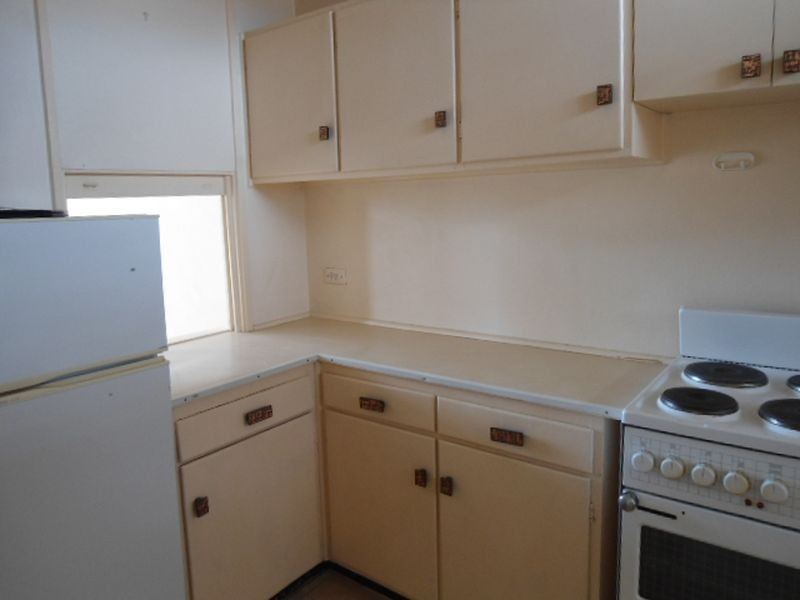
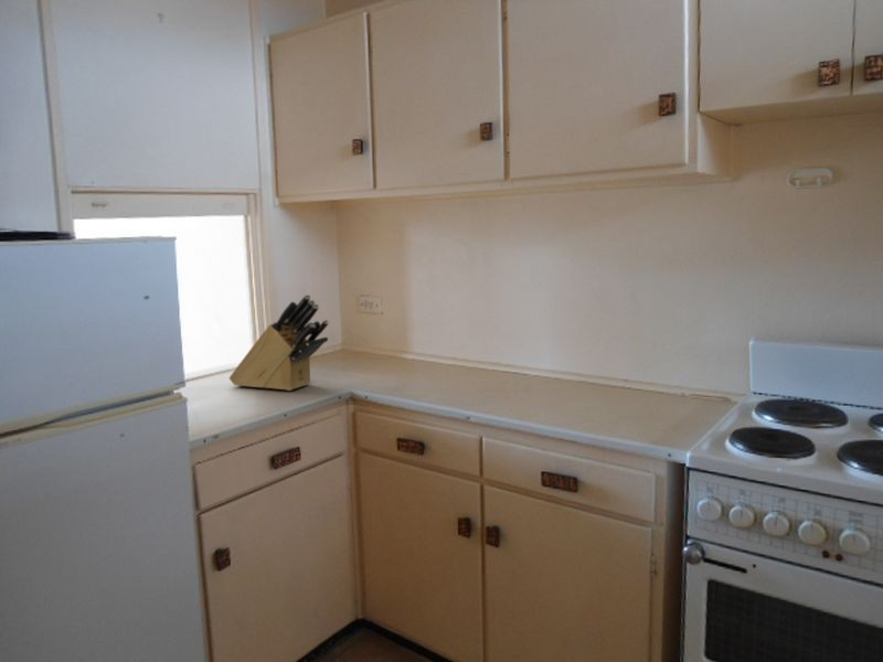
+ knife block [228,293,330,392]
